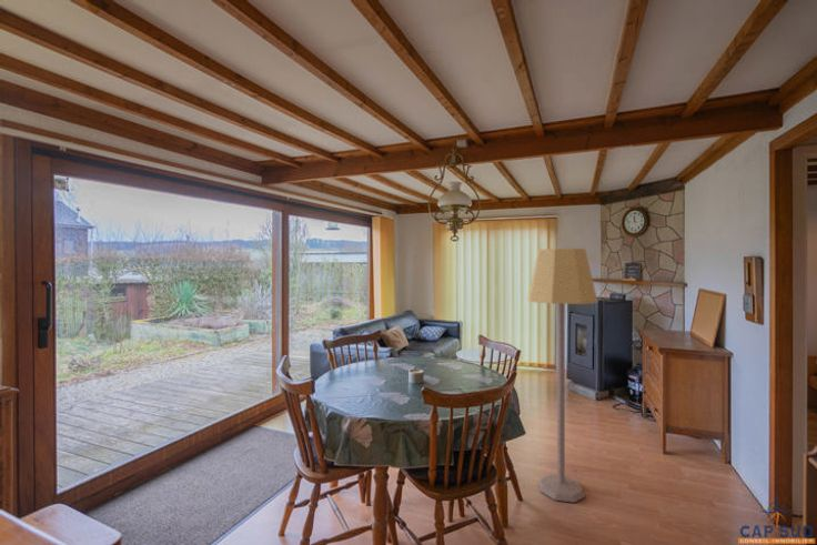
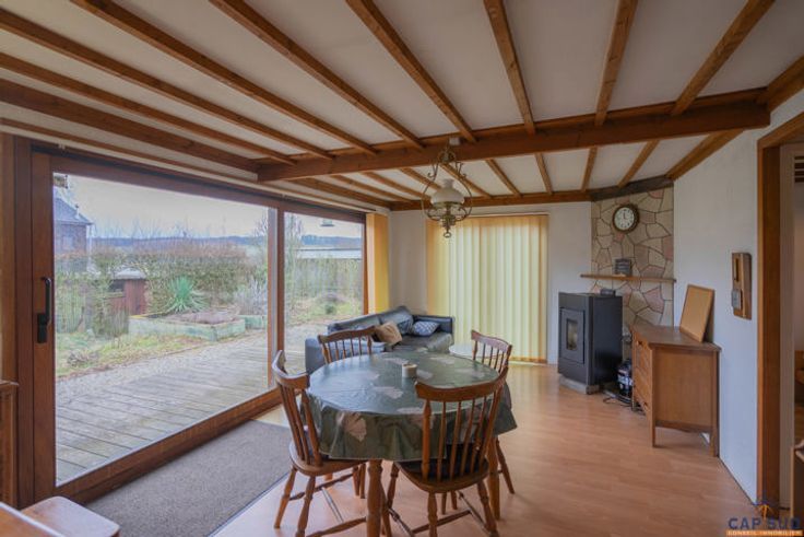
- lamp [526,248,599,504]
